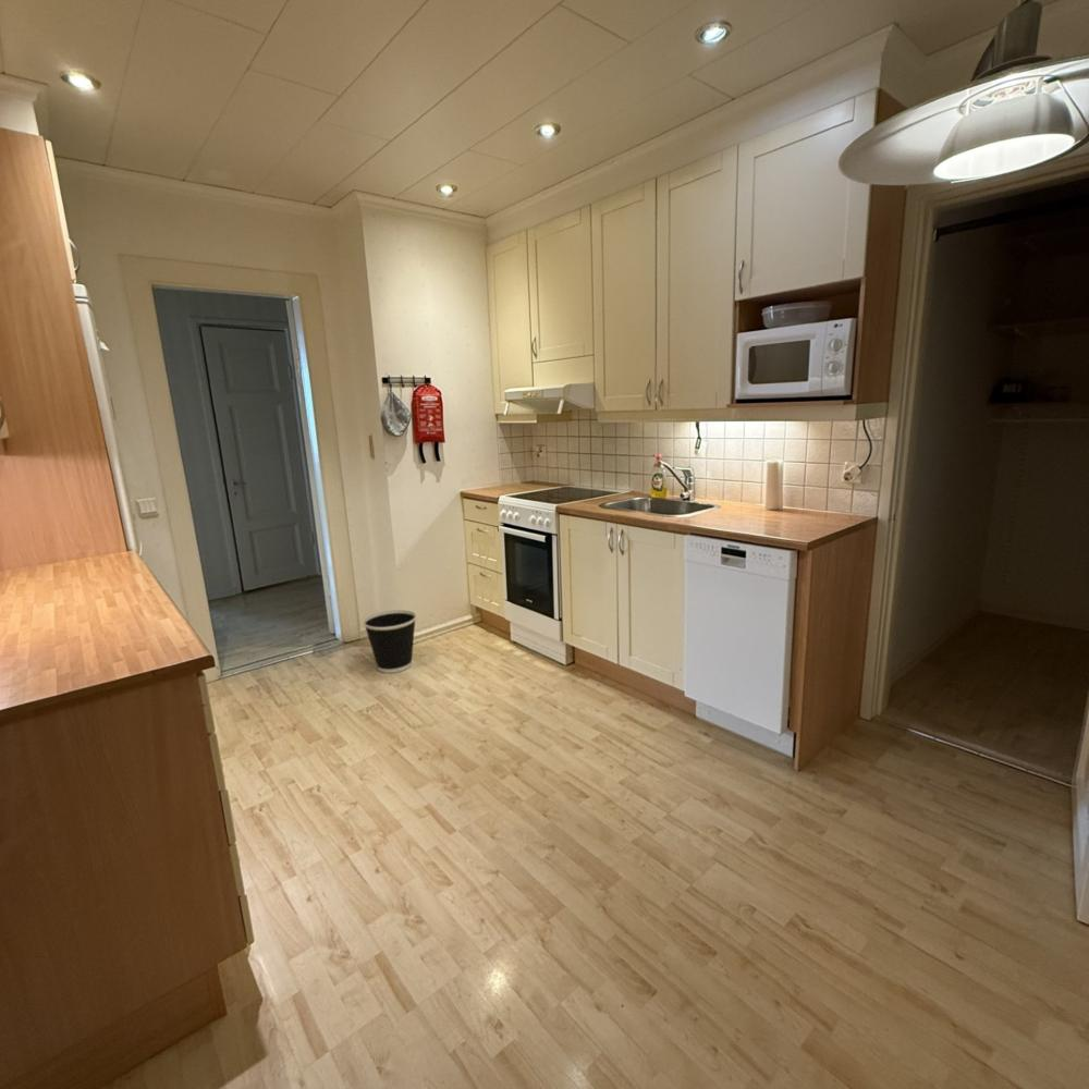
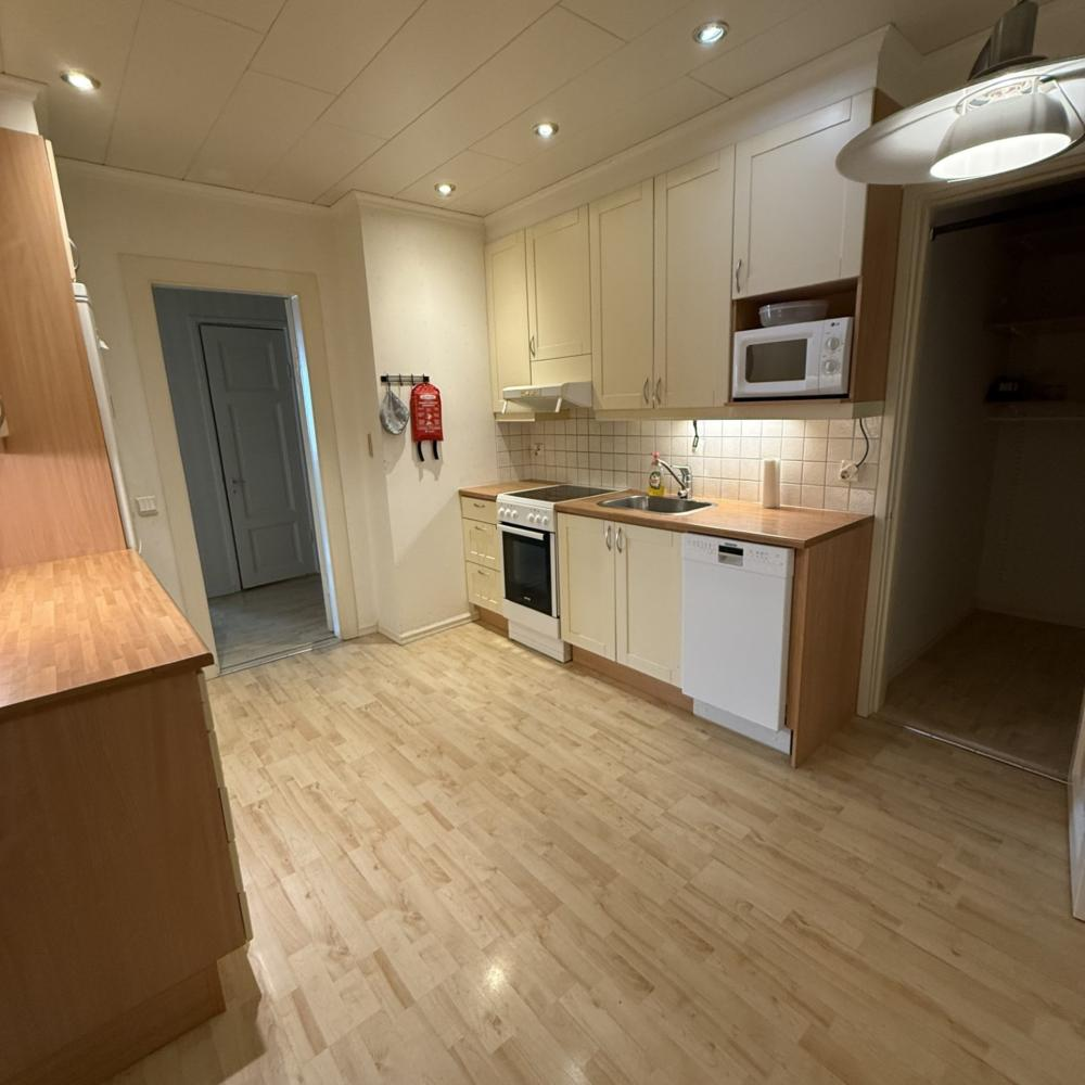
- wastebasket [362,609,417,674]
